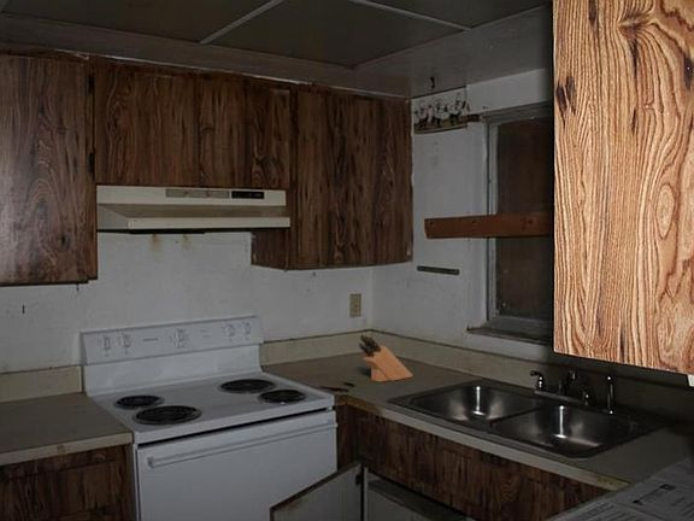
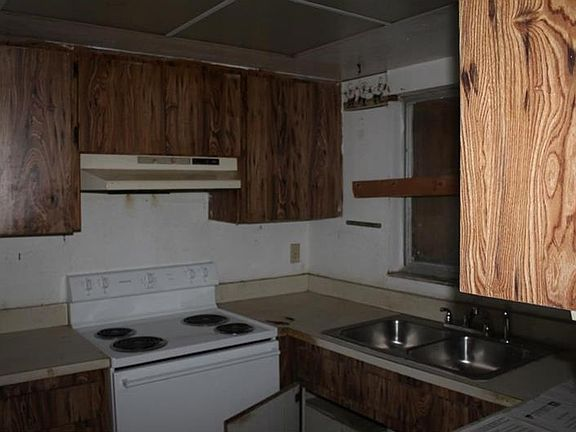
- knife block [358,333,413,384]
